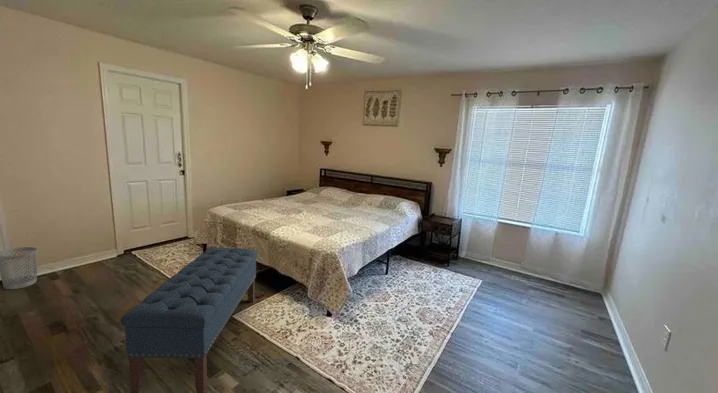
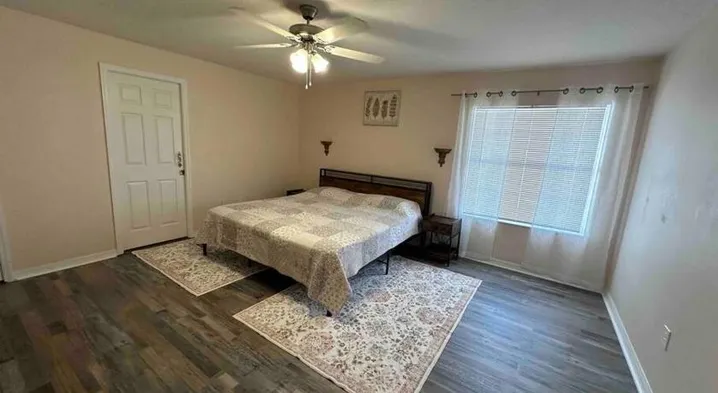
- wastebasket [0,246,38,290]
- bench [120,247,258,393]
